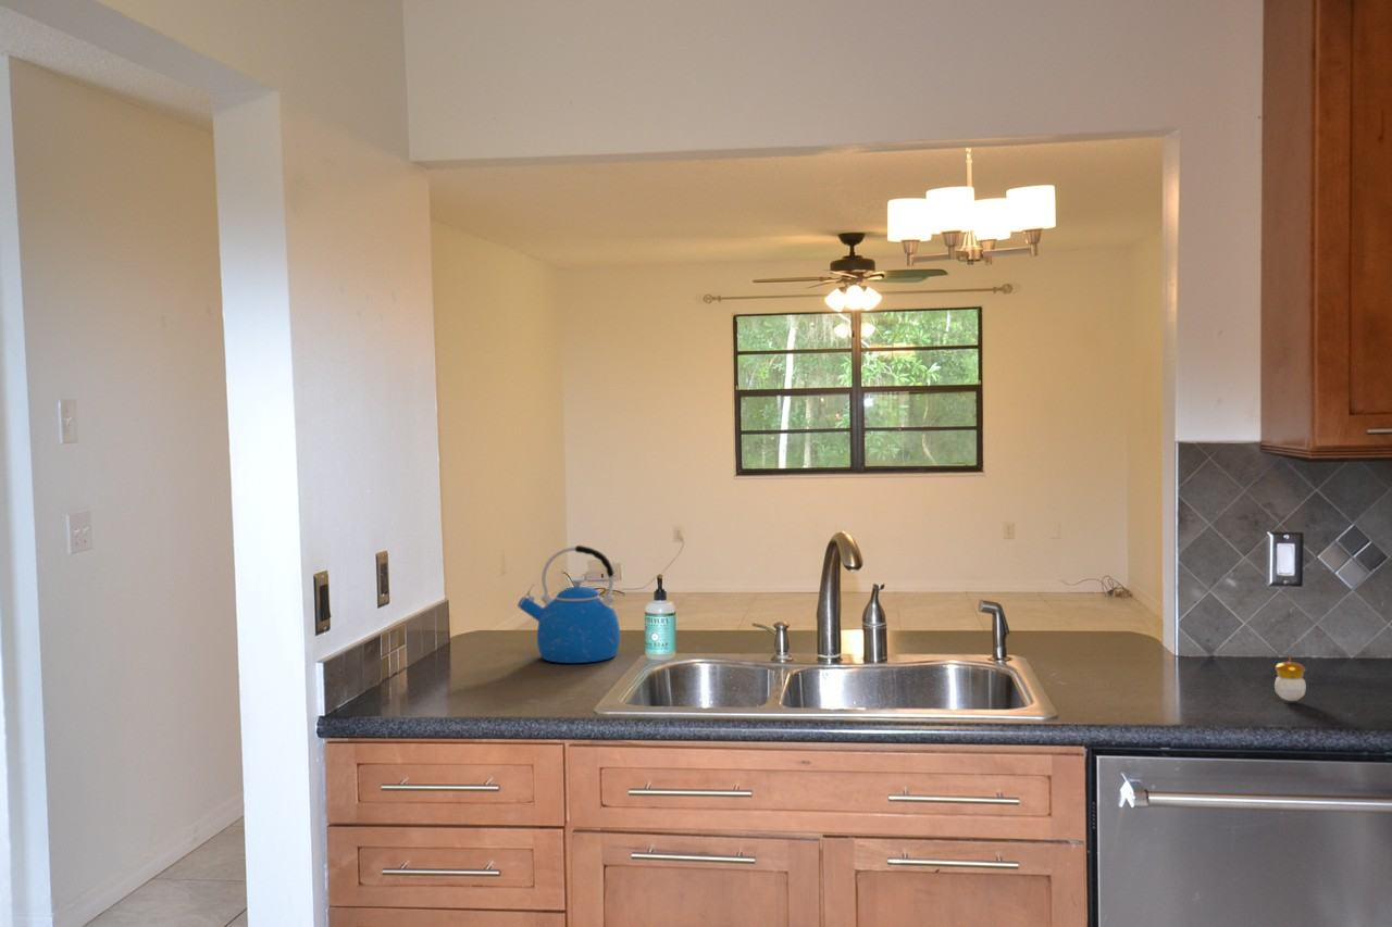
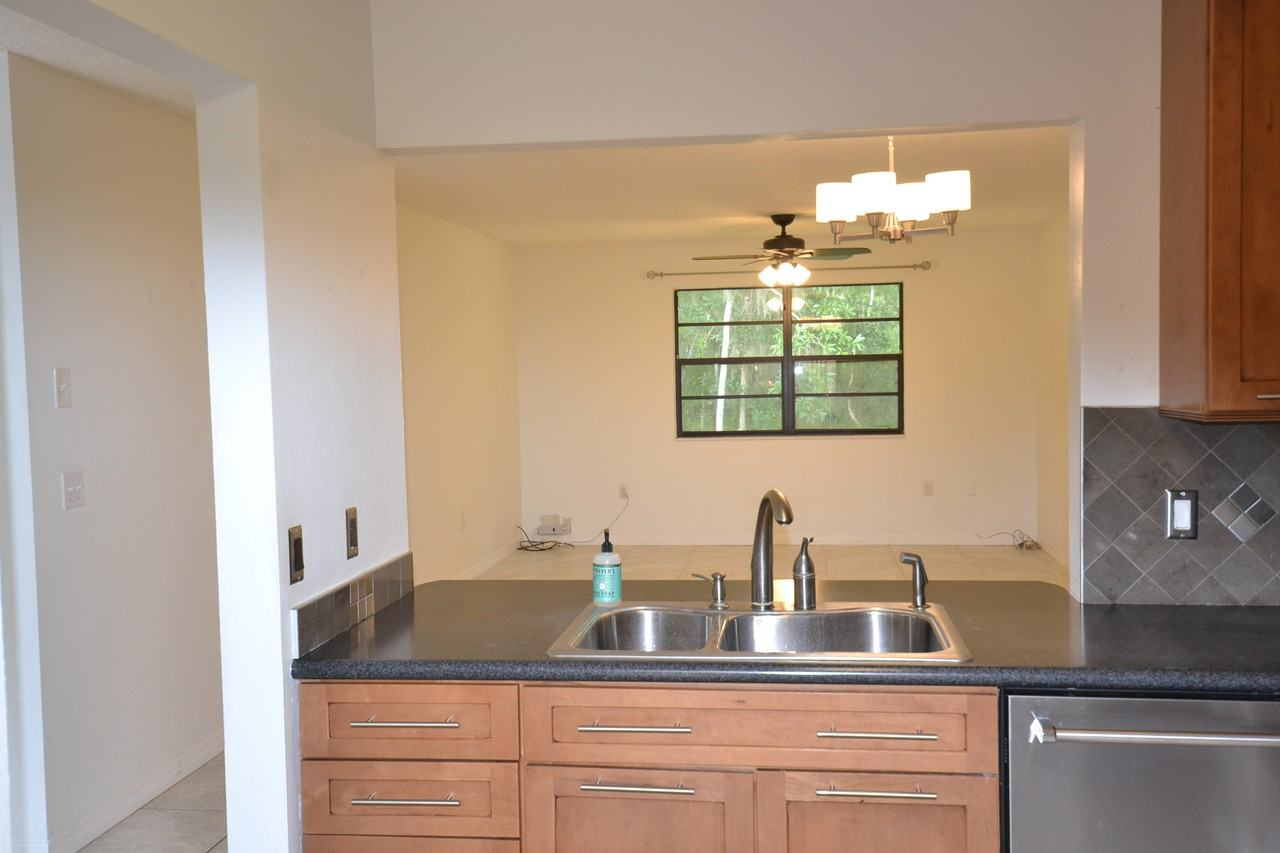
- candle [1273,656,1307,702]
- kettle [517,544,621,664]
